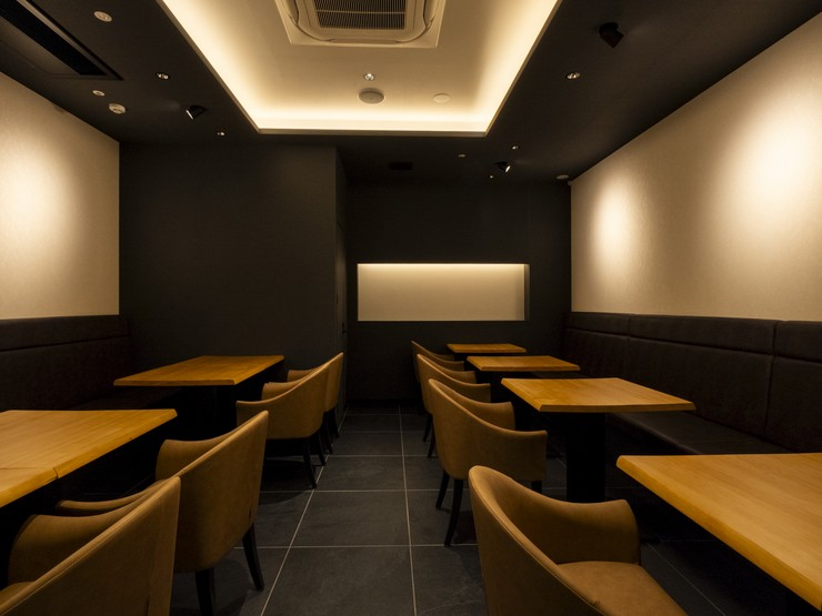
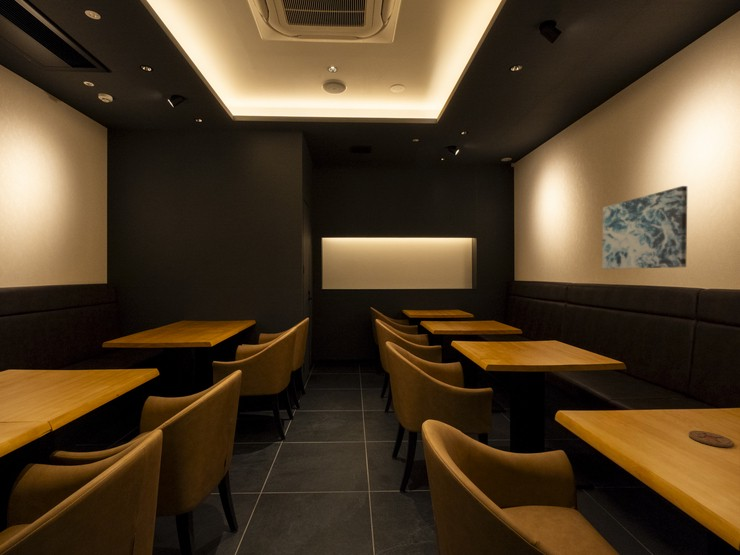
+ coaster [688,430,735,448]
+ wall art [601,185,688,270]
